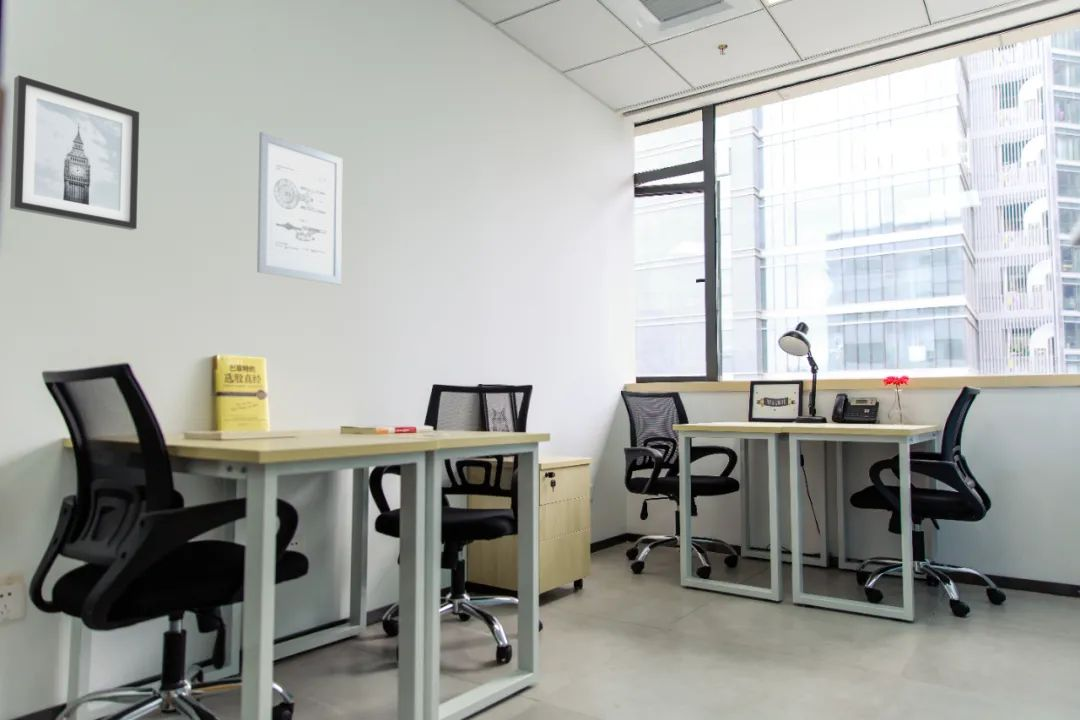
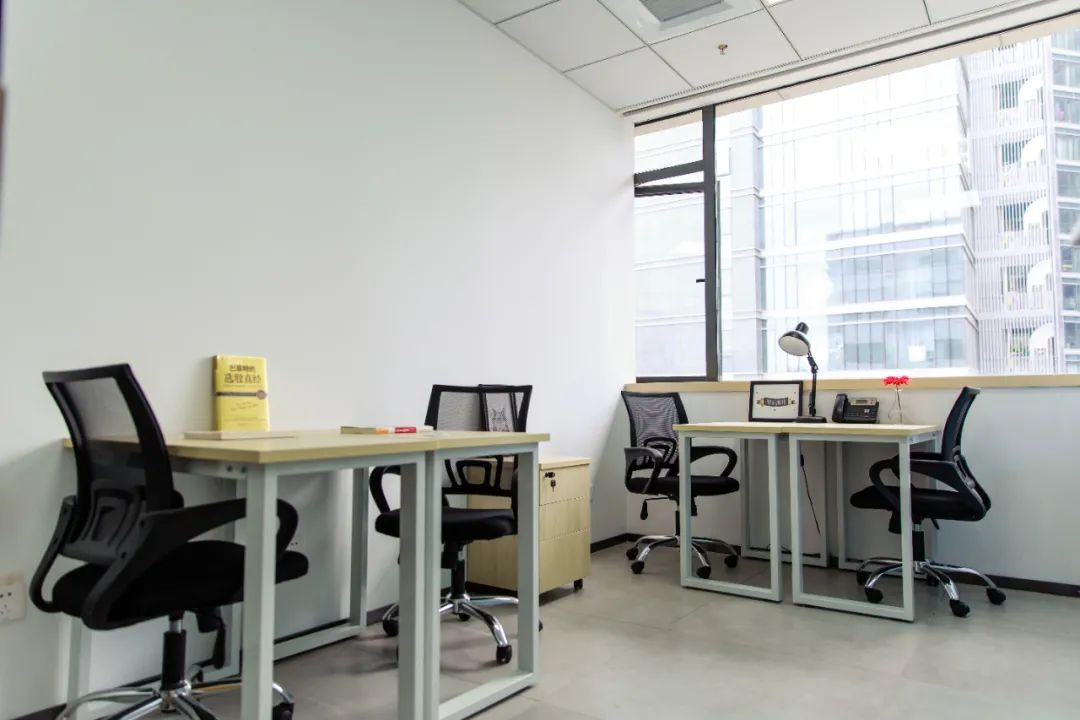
- wall art [9,74,140,231]
- wall art [256,131,343,285]
